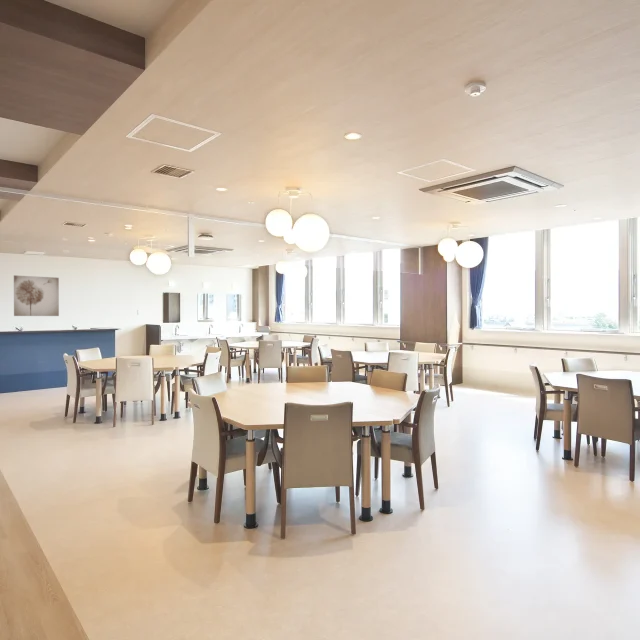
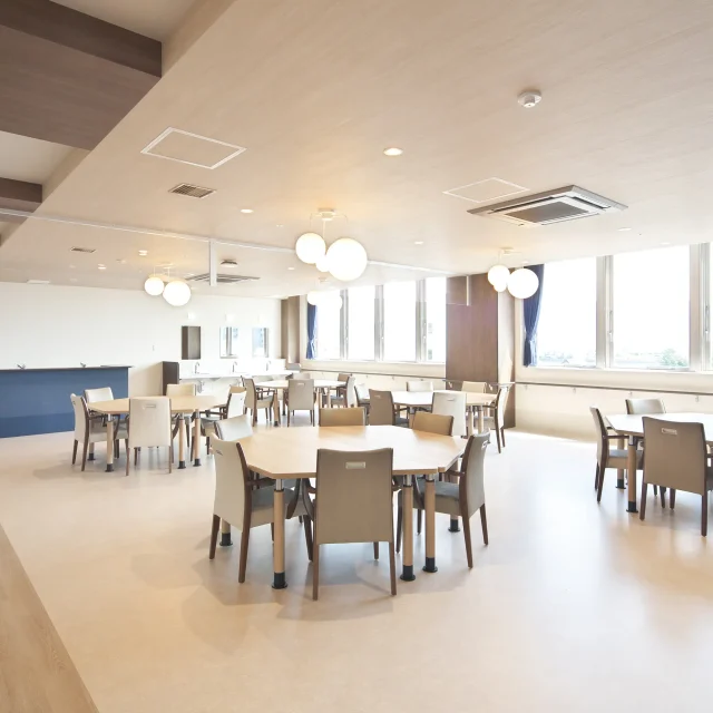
- wall art [13,274,60,317]
